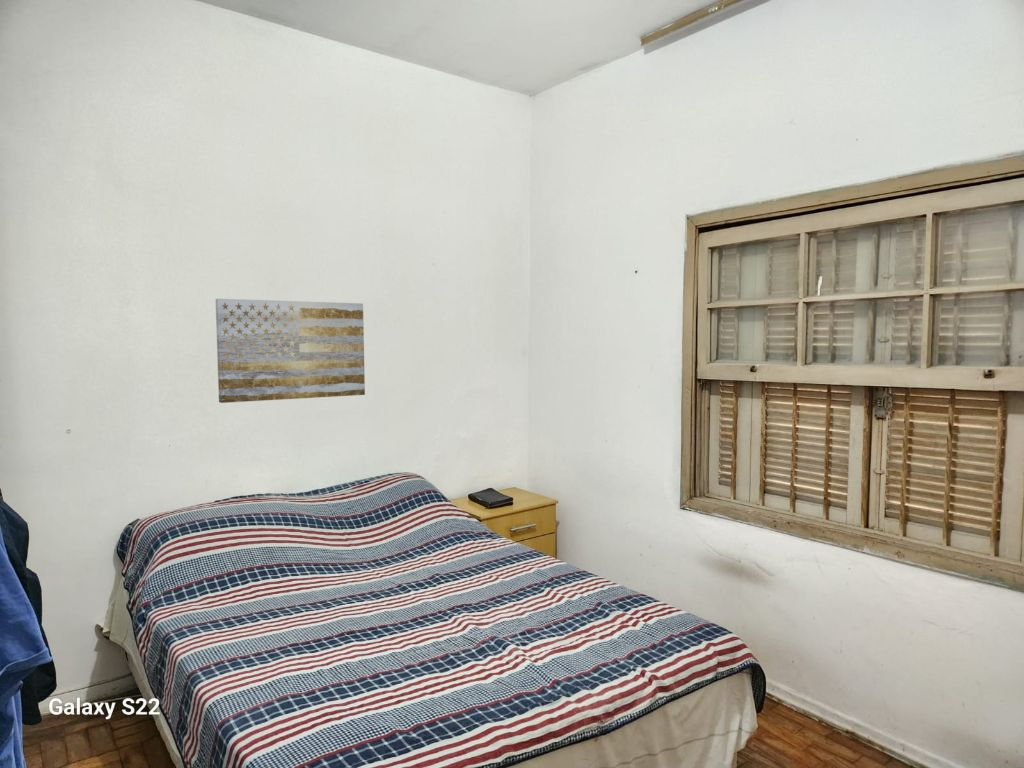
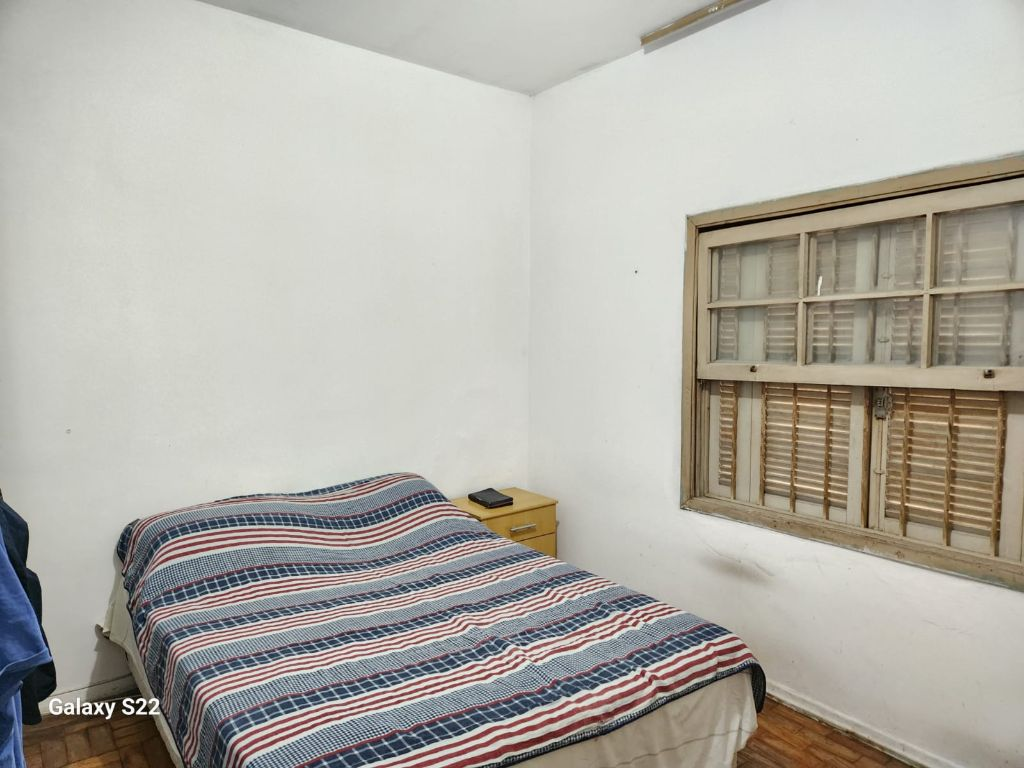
- wall art [215,298,366,404]
